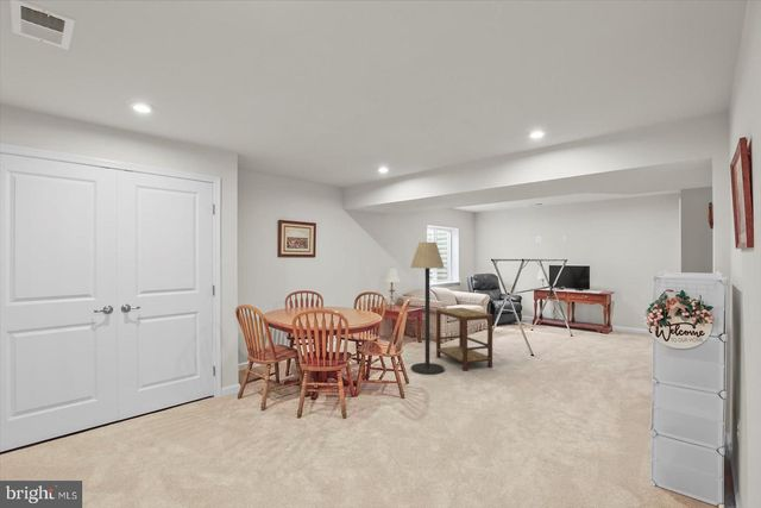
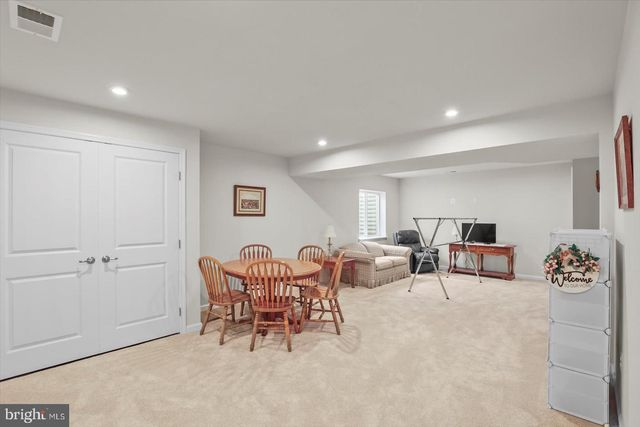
- side table [435,307,493,372]
- floor lamp [409,242,446,376]
